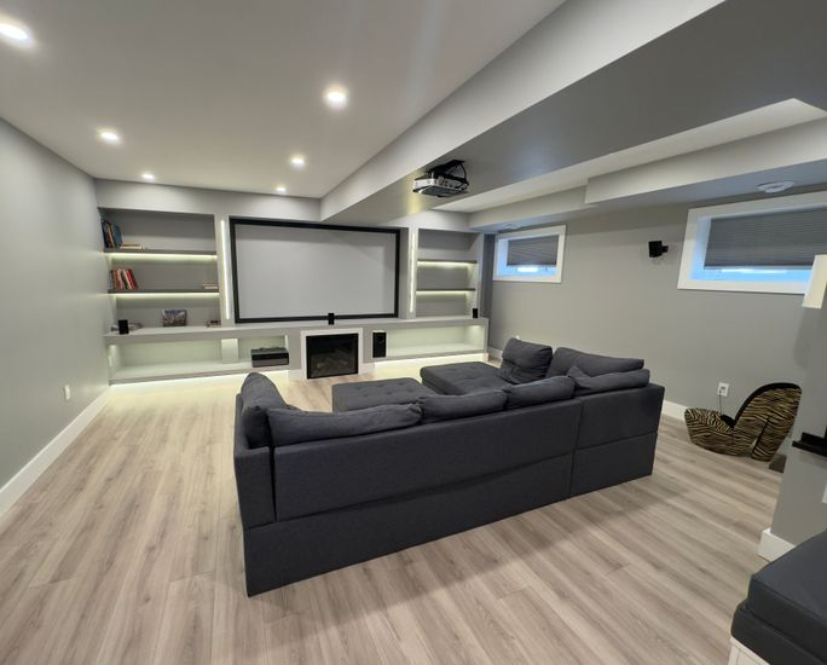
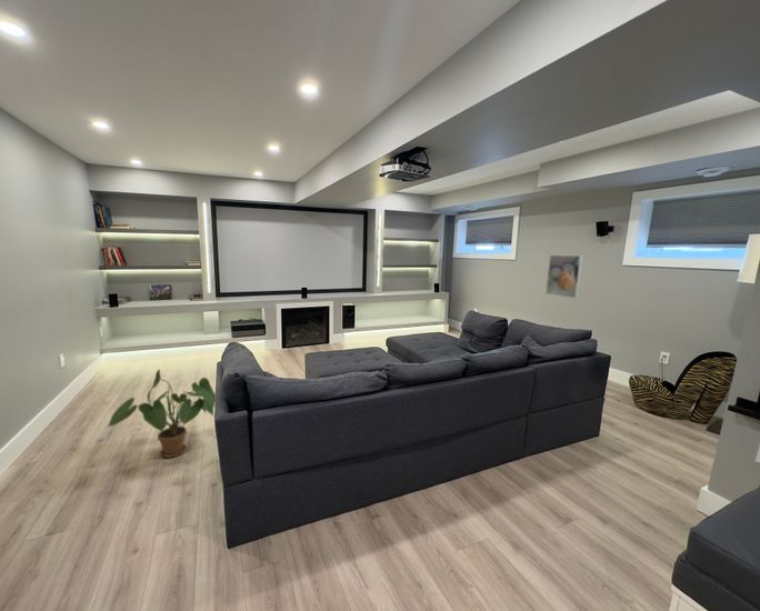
+ house plant [106,368,217,459]
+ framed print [544,254,583,299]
